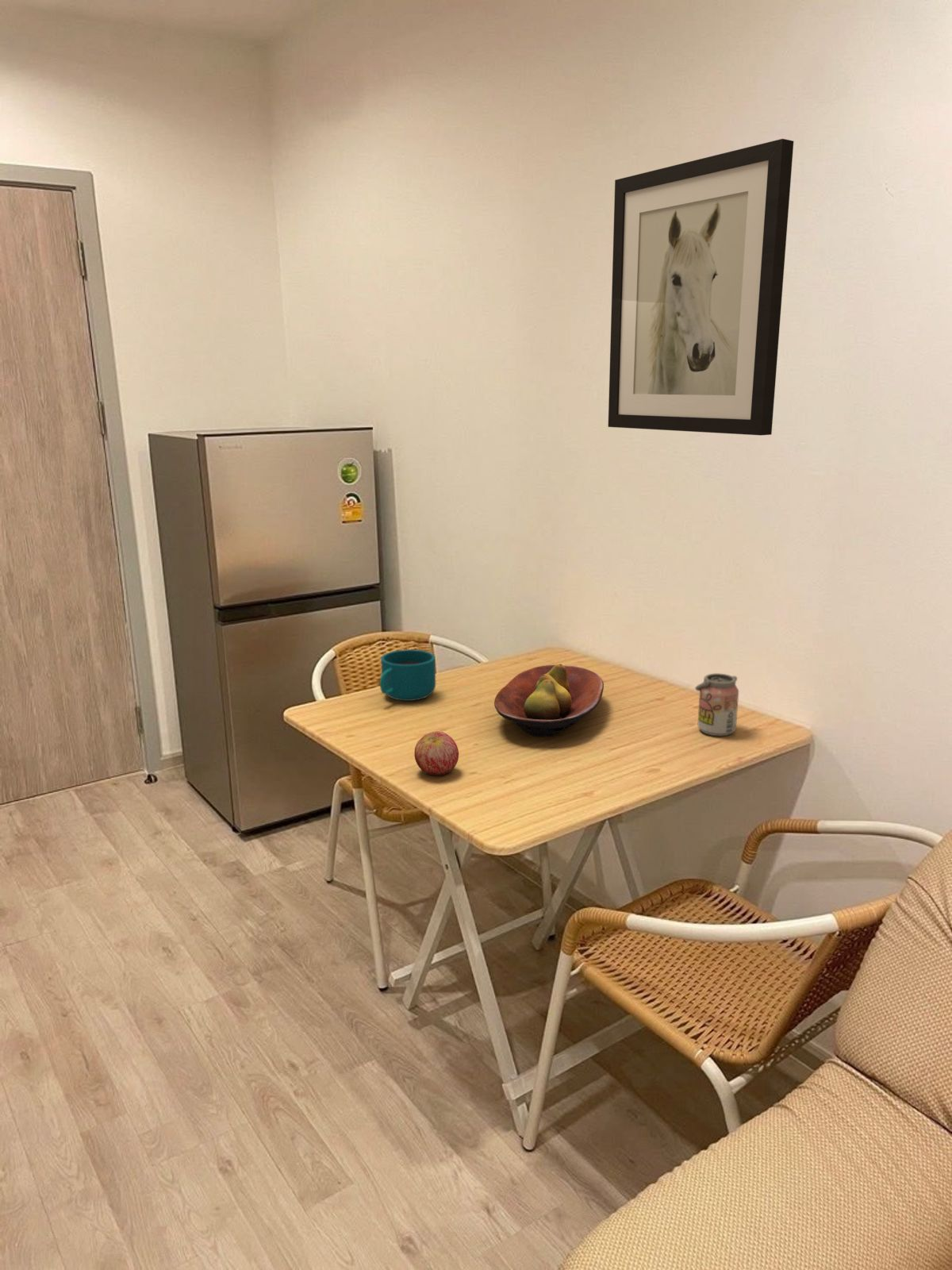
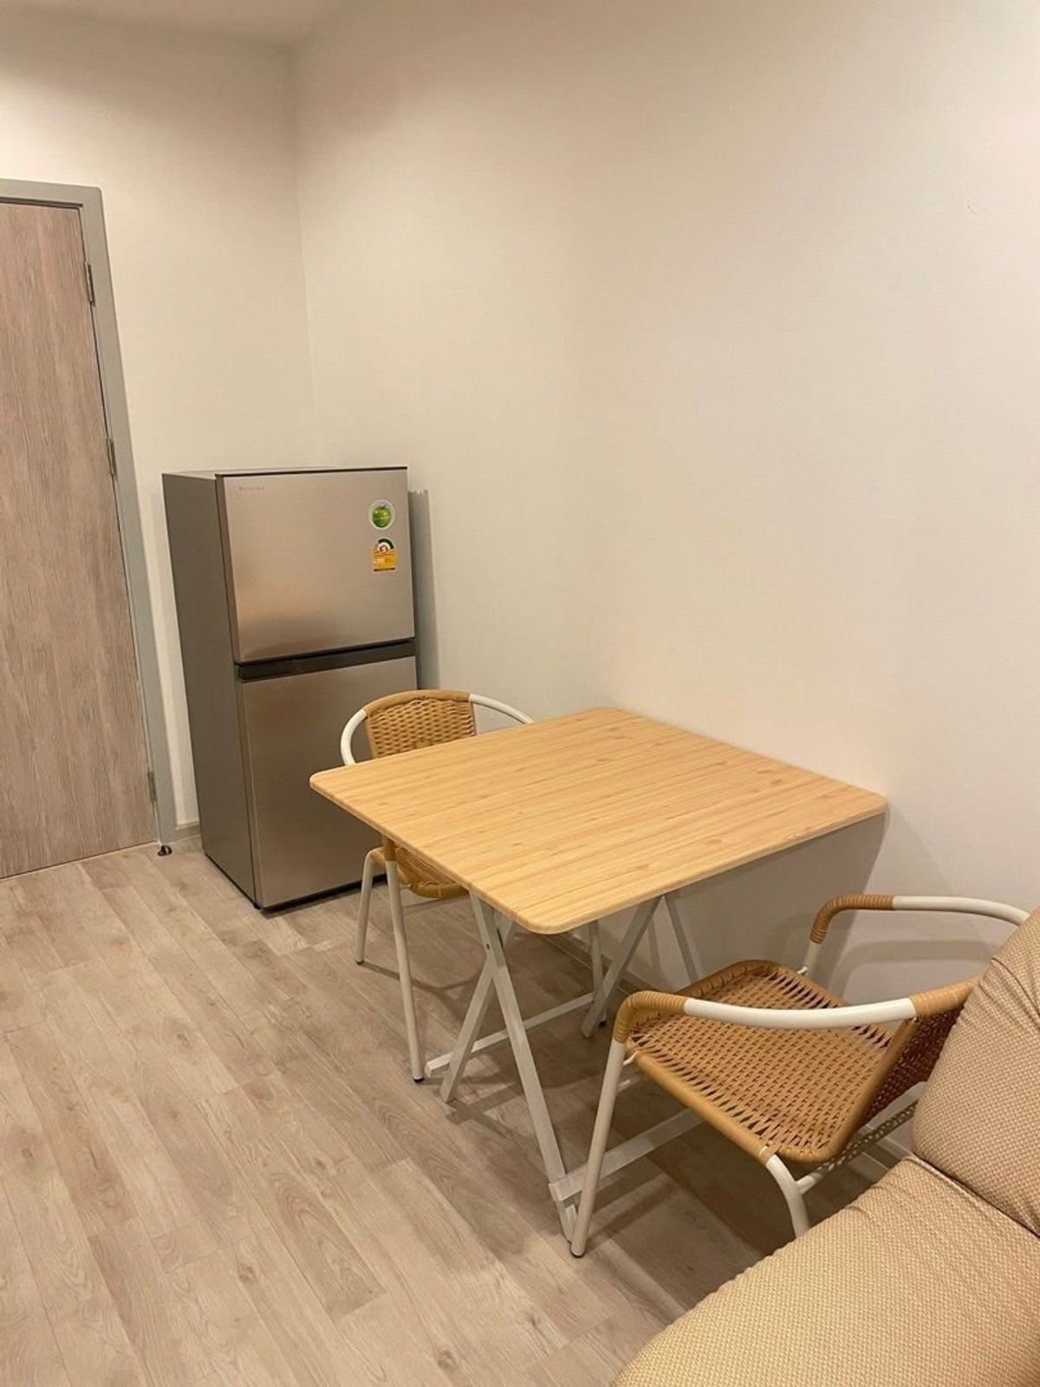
- fruit bowl [493,664,605,737]
- cup [379,648,436,702]
- beverage can [694,672,739,737]
- wall art [608,138,794,437]
- apple [413,730,459,777]
